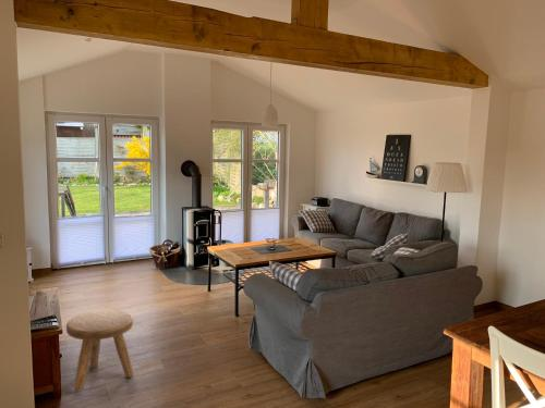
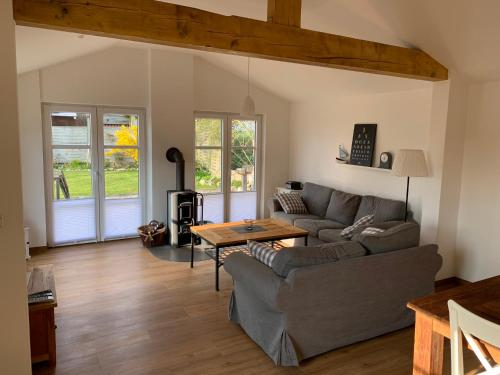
- stool [65,309,135,392]
